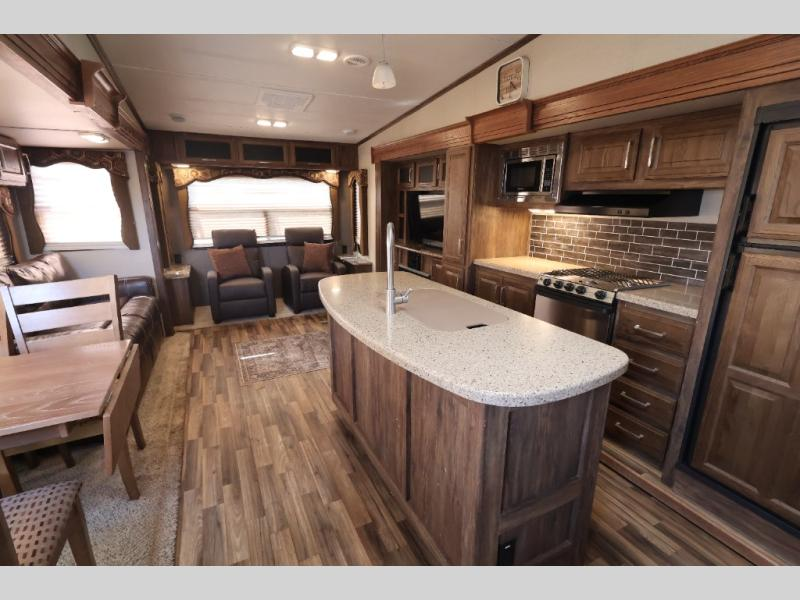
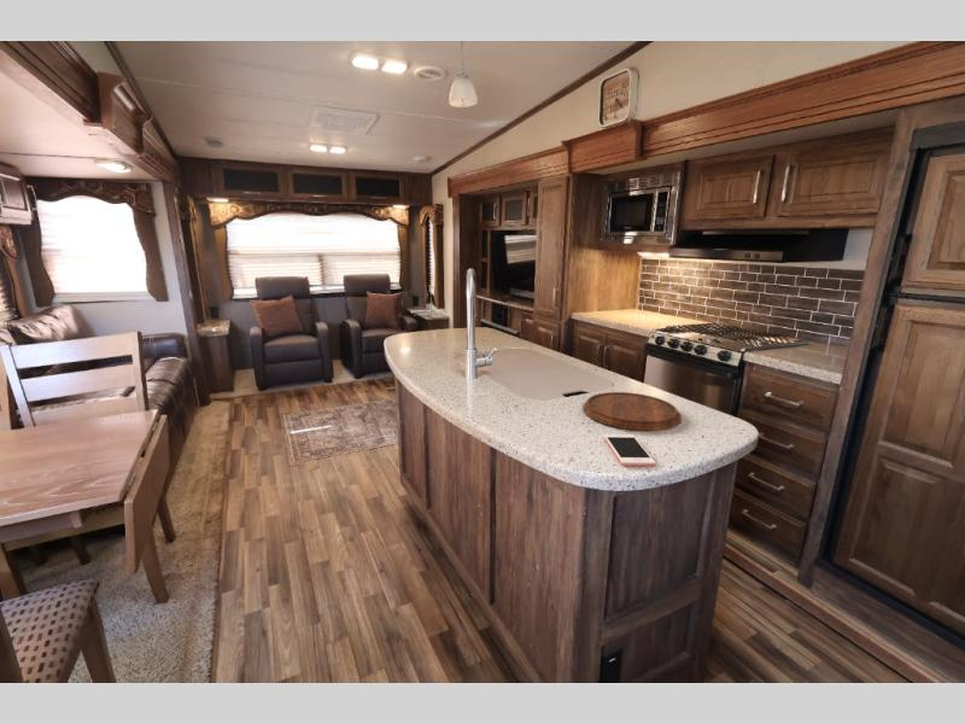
+ cutting board [581,391,683,432]
+ cell phone [603,433,656,467]
